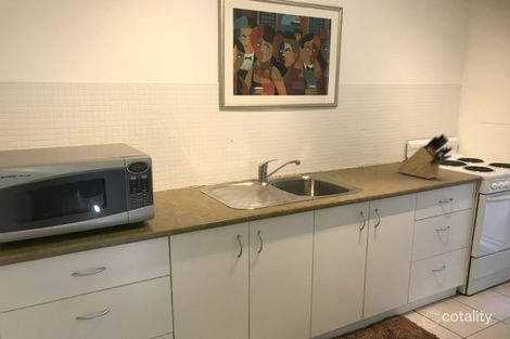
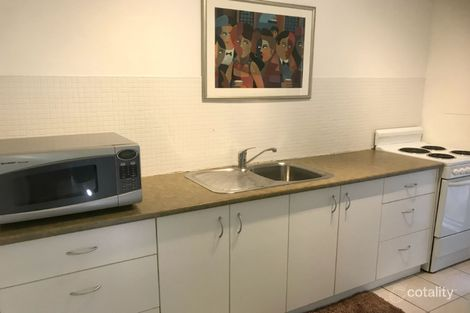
- knife block [396,132,454,180]
